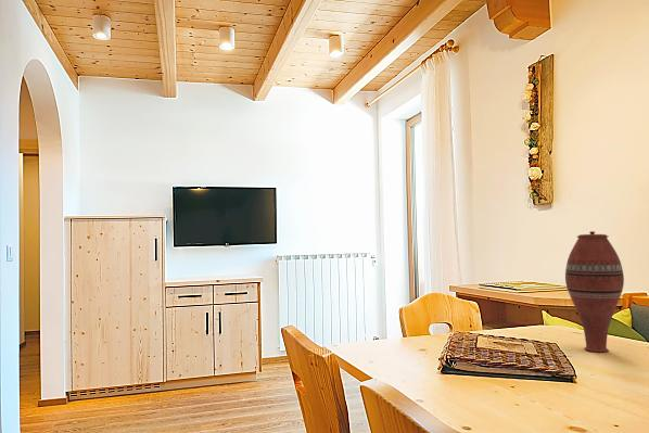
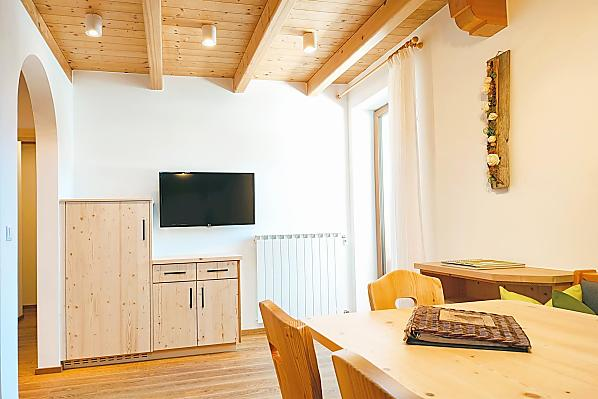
- vase [564,230,625,353]
